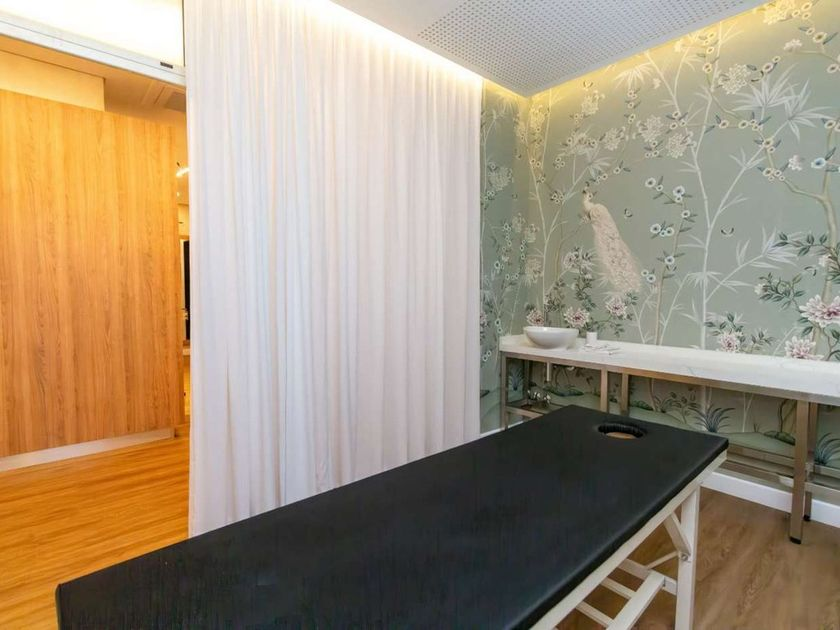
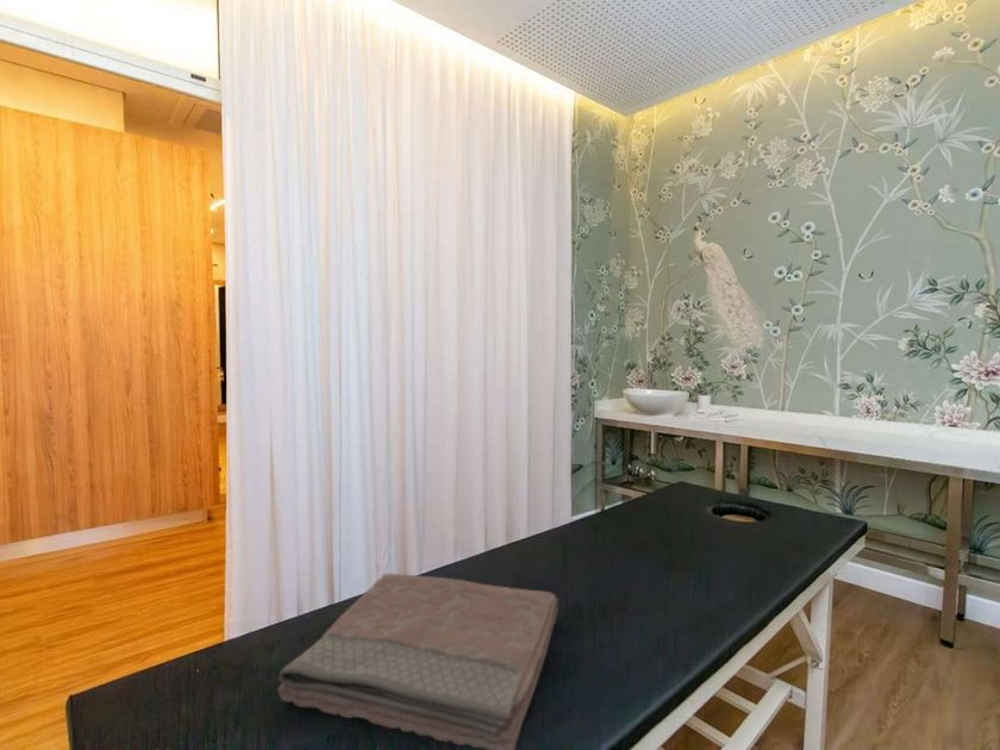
+ towel [277,573,560,750]
